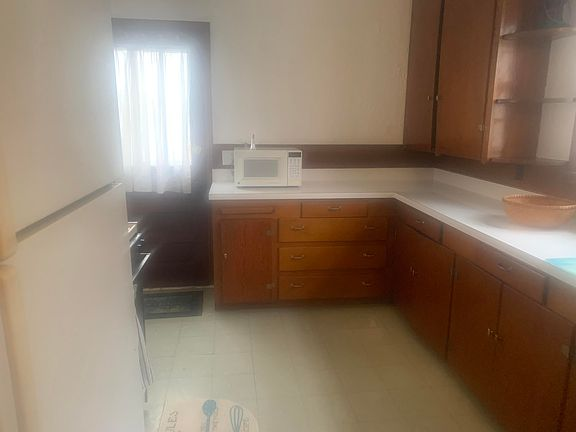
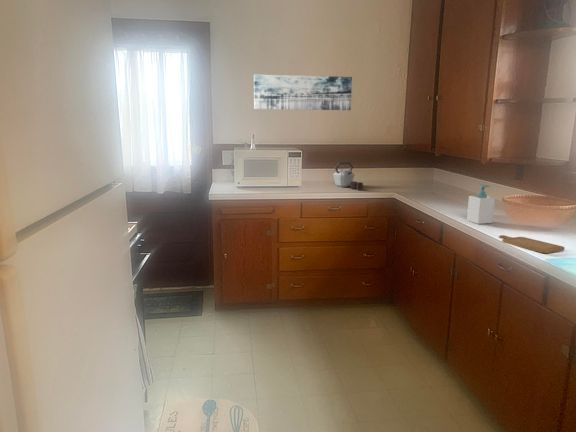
+ wall art [253,74,353,111]
+ kettle [332,161,364,191]
+ chopping board [498,234,566,254]
+ soap bottle [466,183,496,225]
